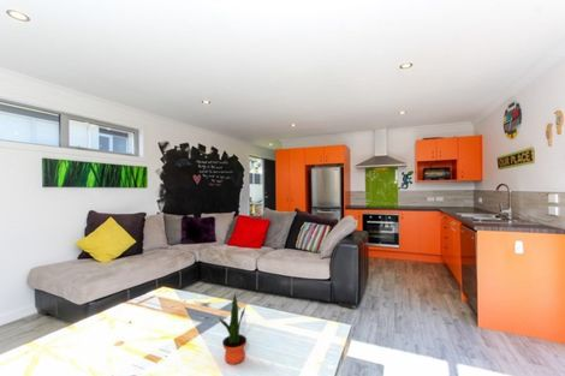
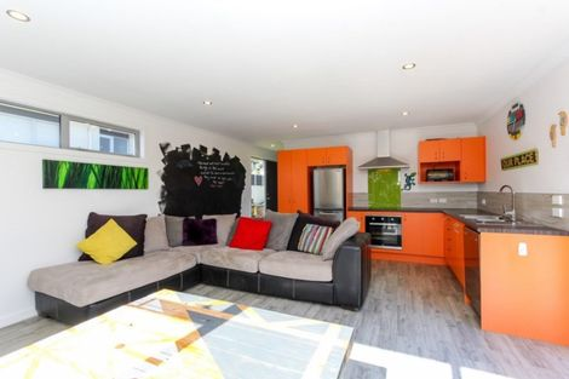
- potted plant [218,293,248,365]
